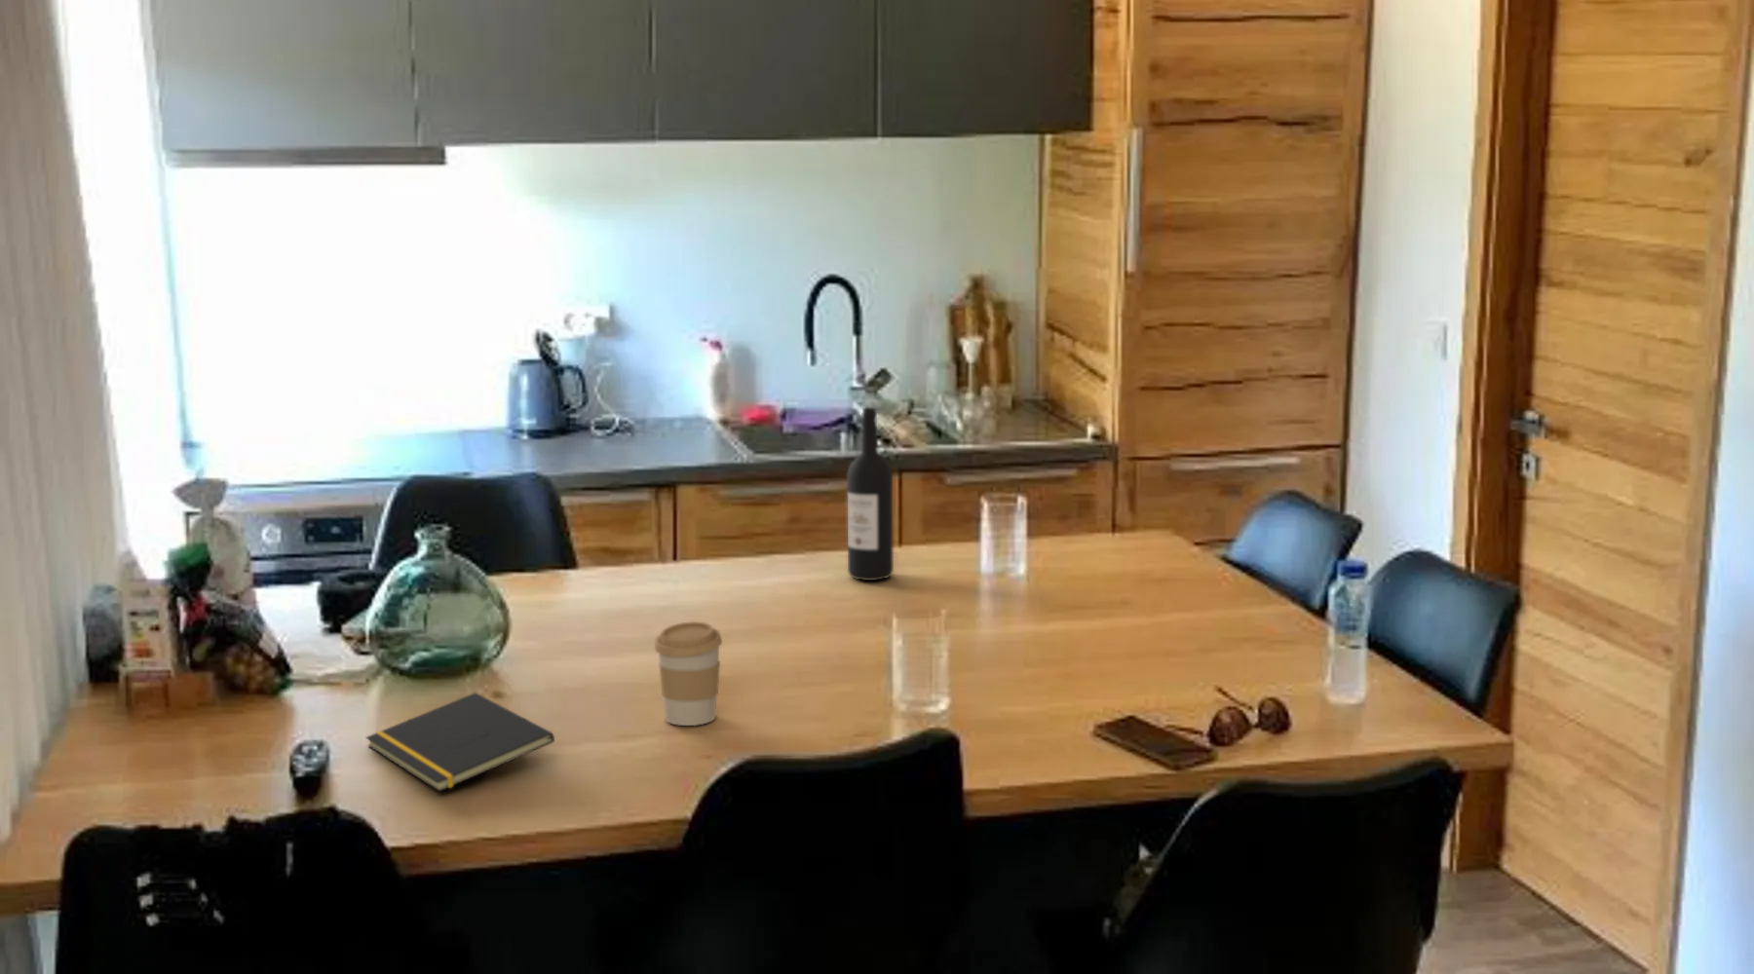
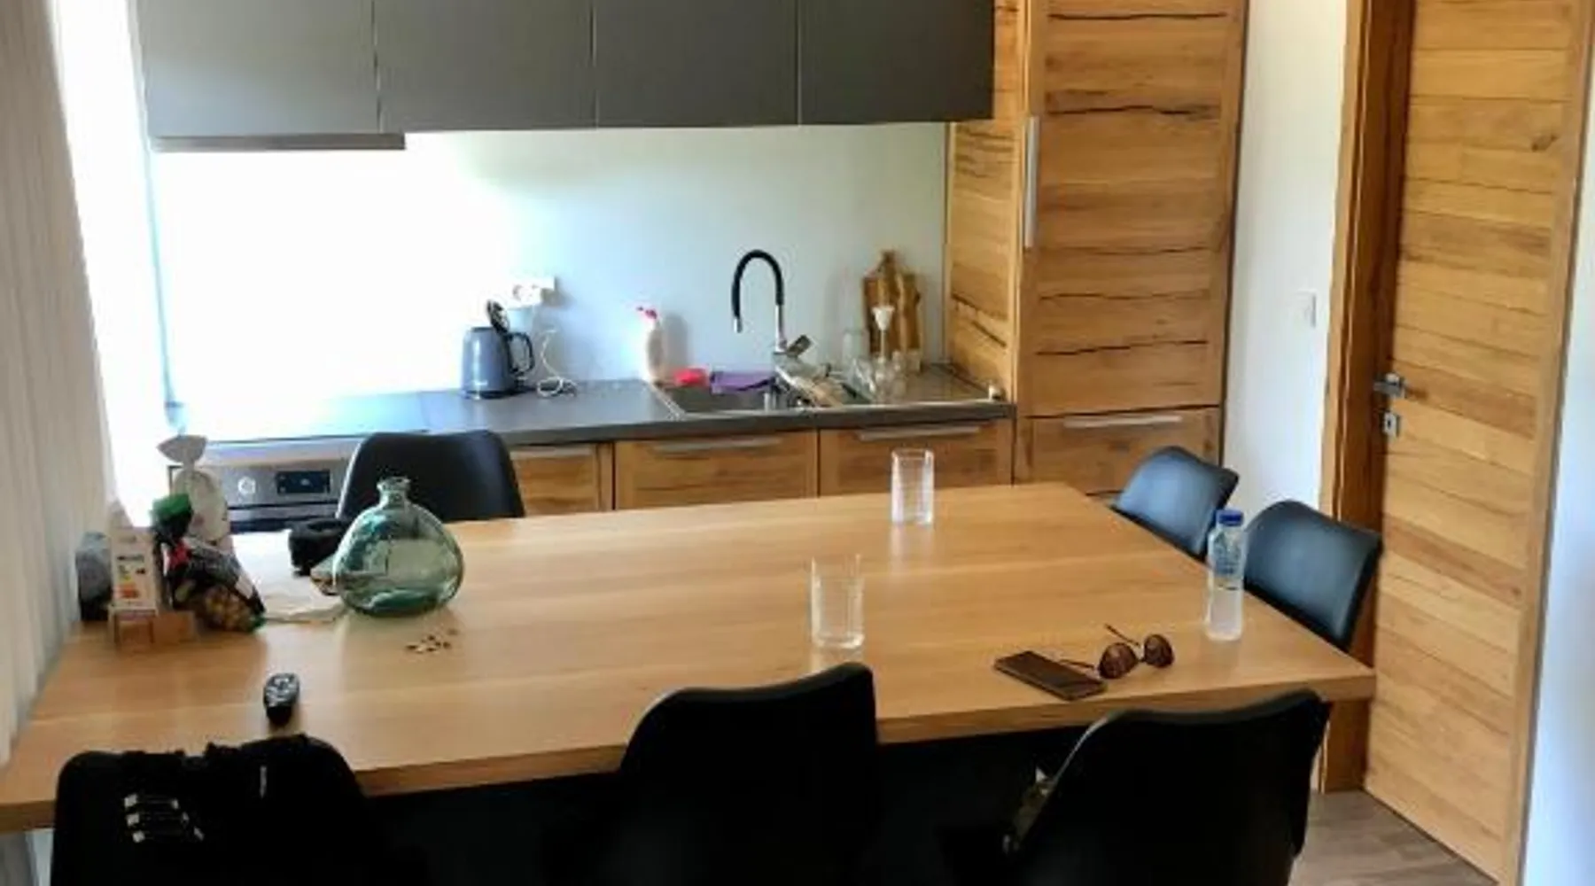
- coffee cup [654,620,723,727]
- wine bottle [846,407,895,582]
- notepad [366,692,555,793]
